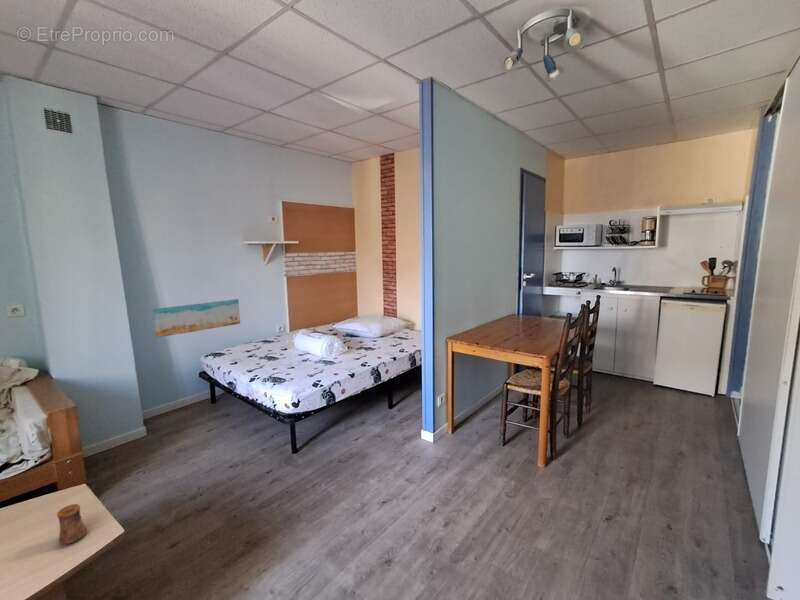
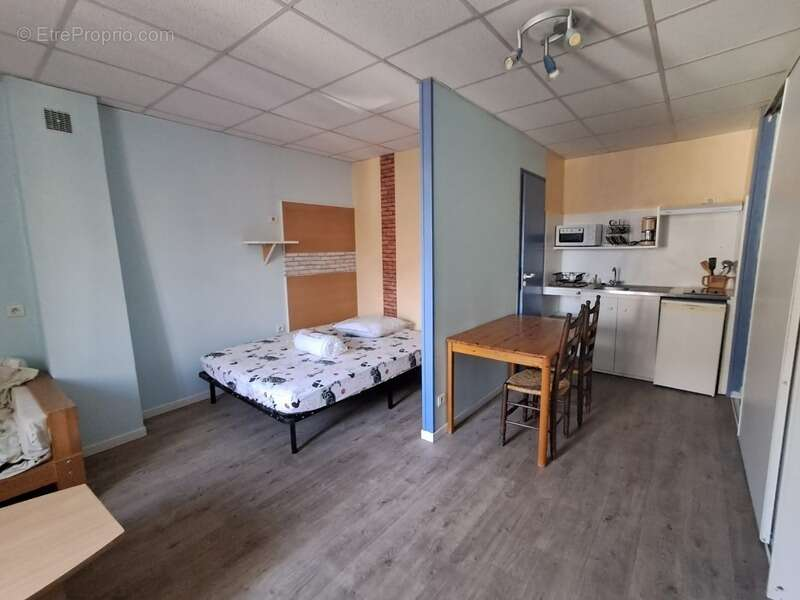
- cup [56,503,88,545]
- wall art [152,298,241,339]
